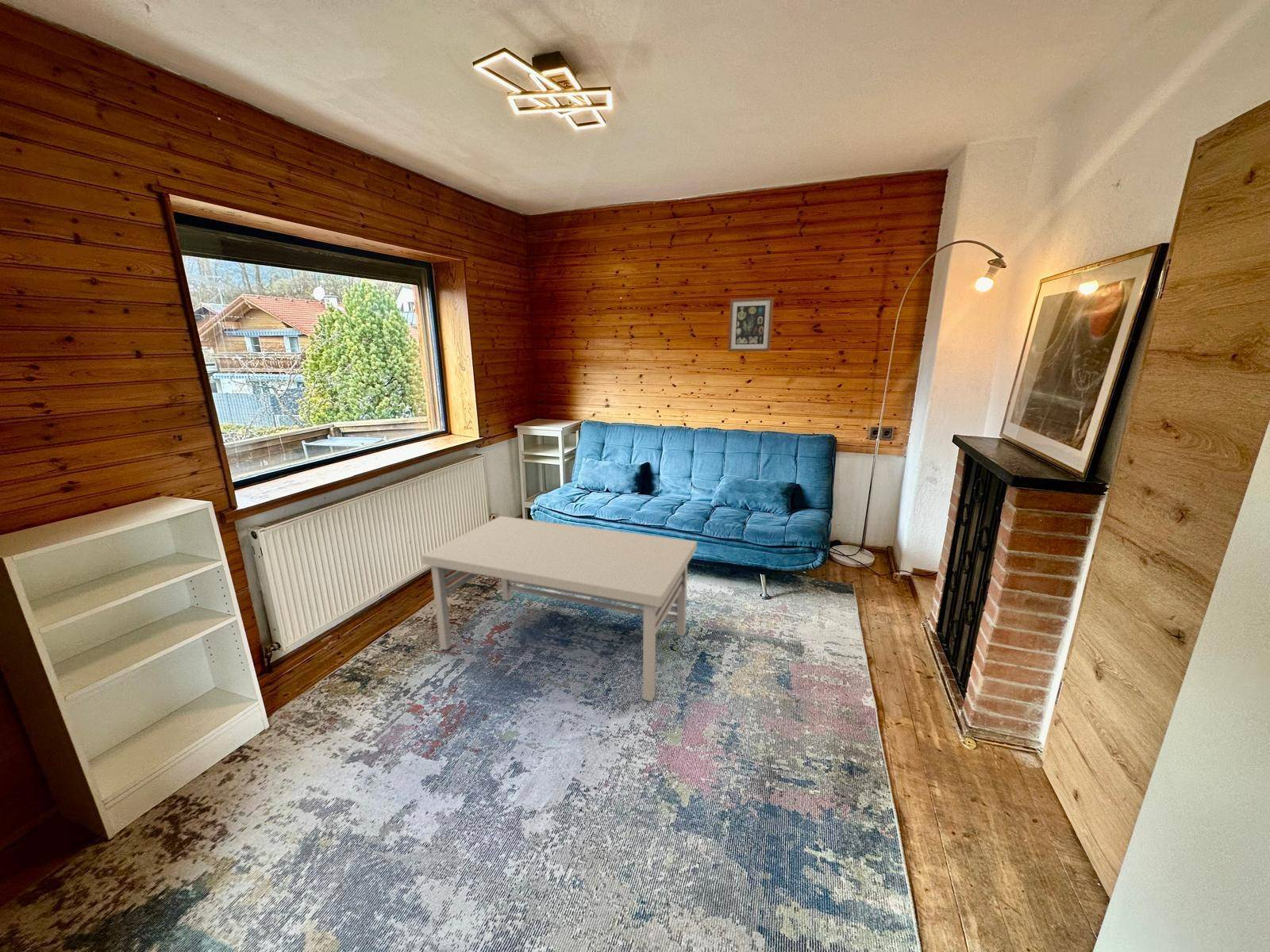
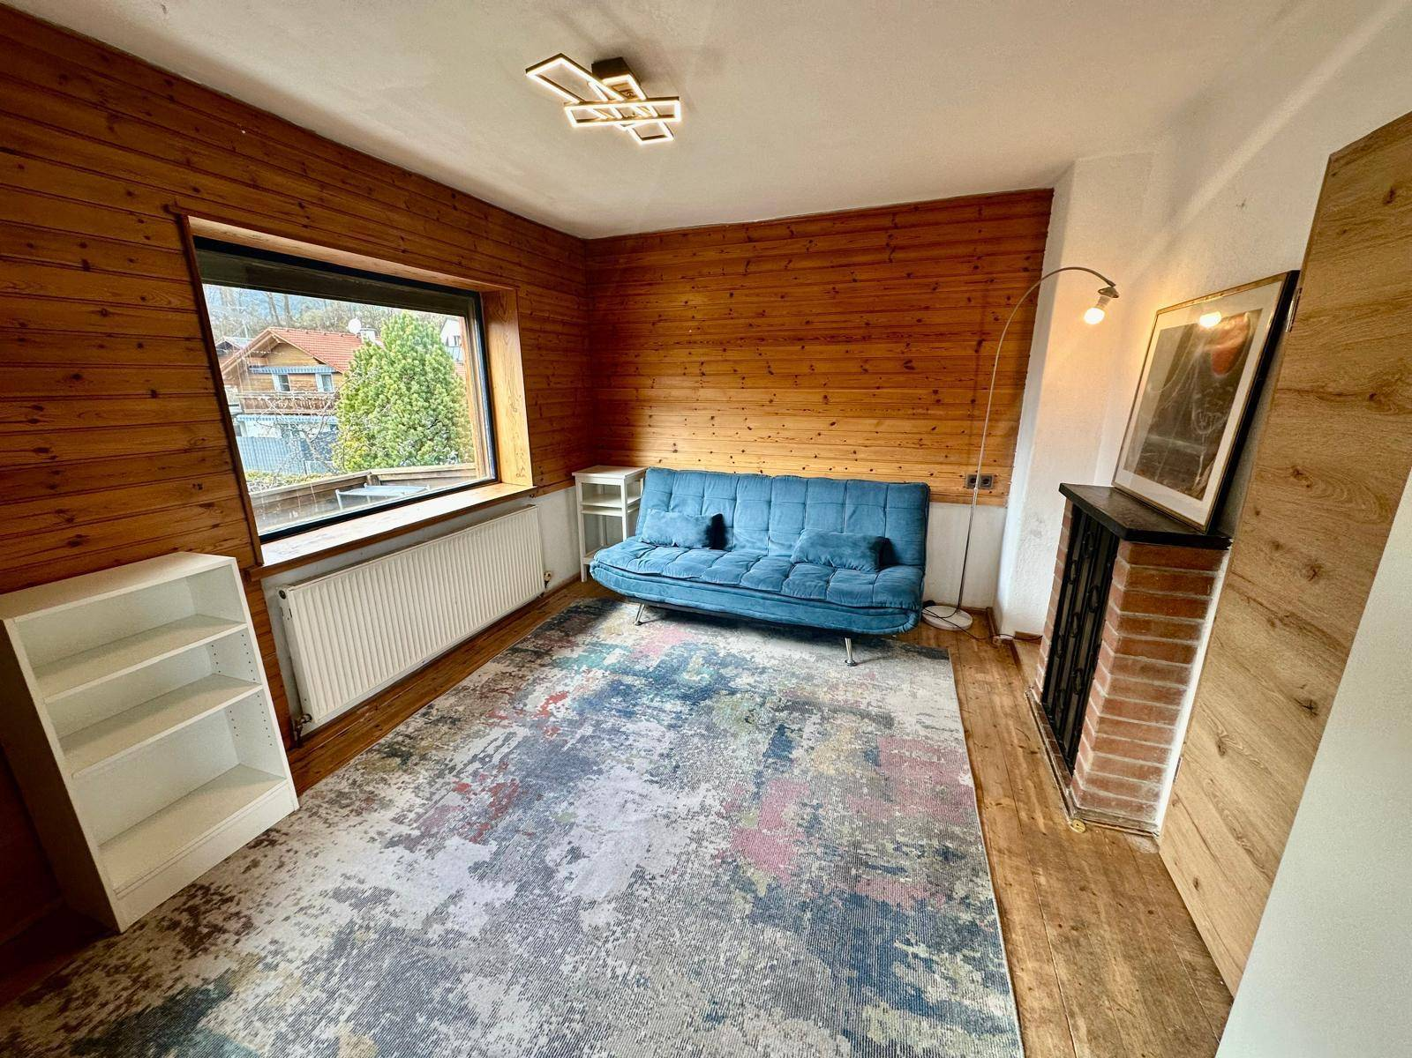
- coffee table [421,515,698,702]
- wall art [727,296,775,352]
